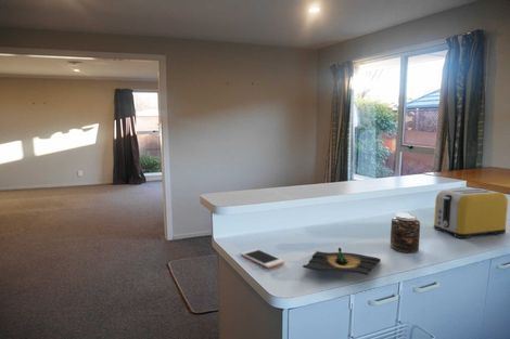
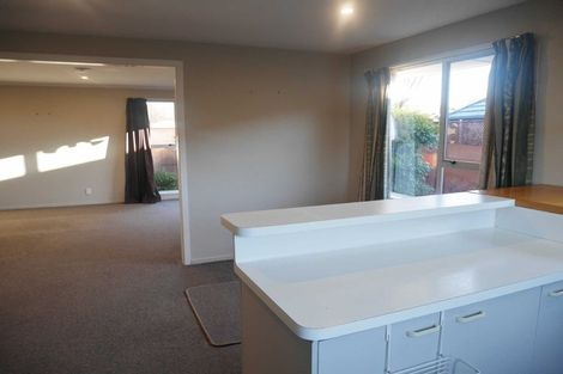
- tequila [302,247,382,276]
- cell phone [240,248,285,270]
- toaster [433,187,509,239]
- jar [390,212,421,253]
